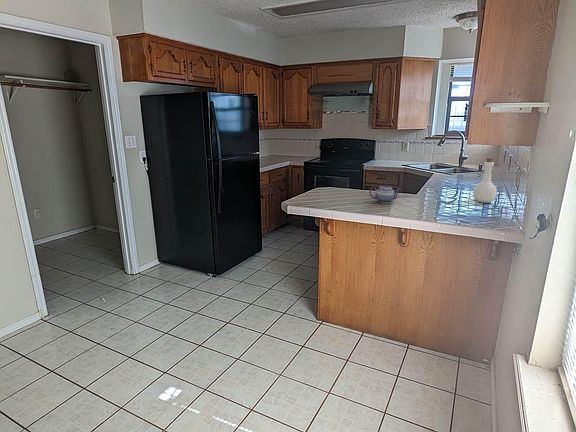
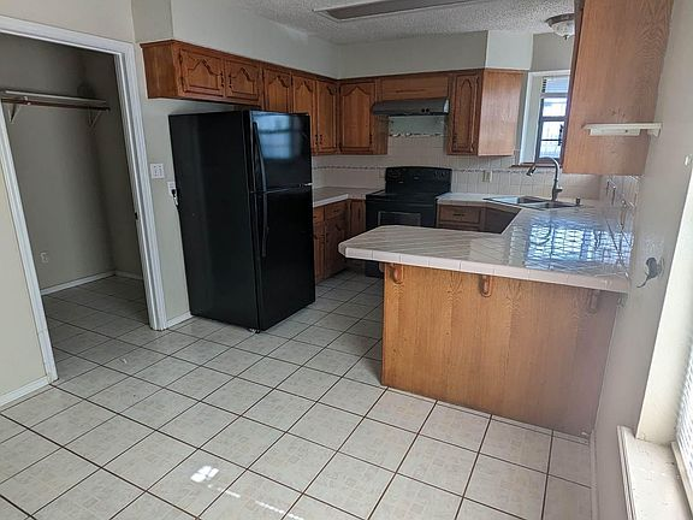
- teapot [369,183,402,204]
- bottle [472,157,498,204]
